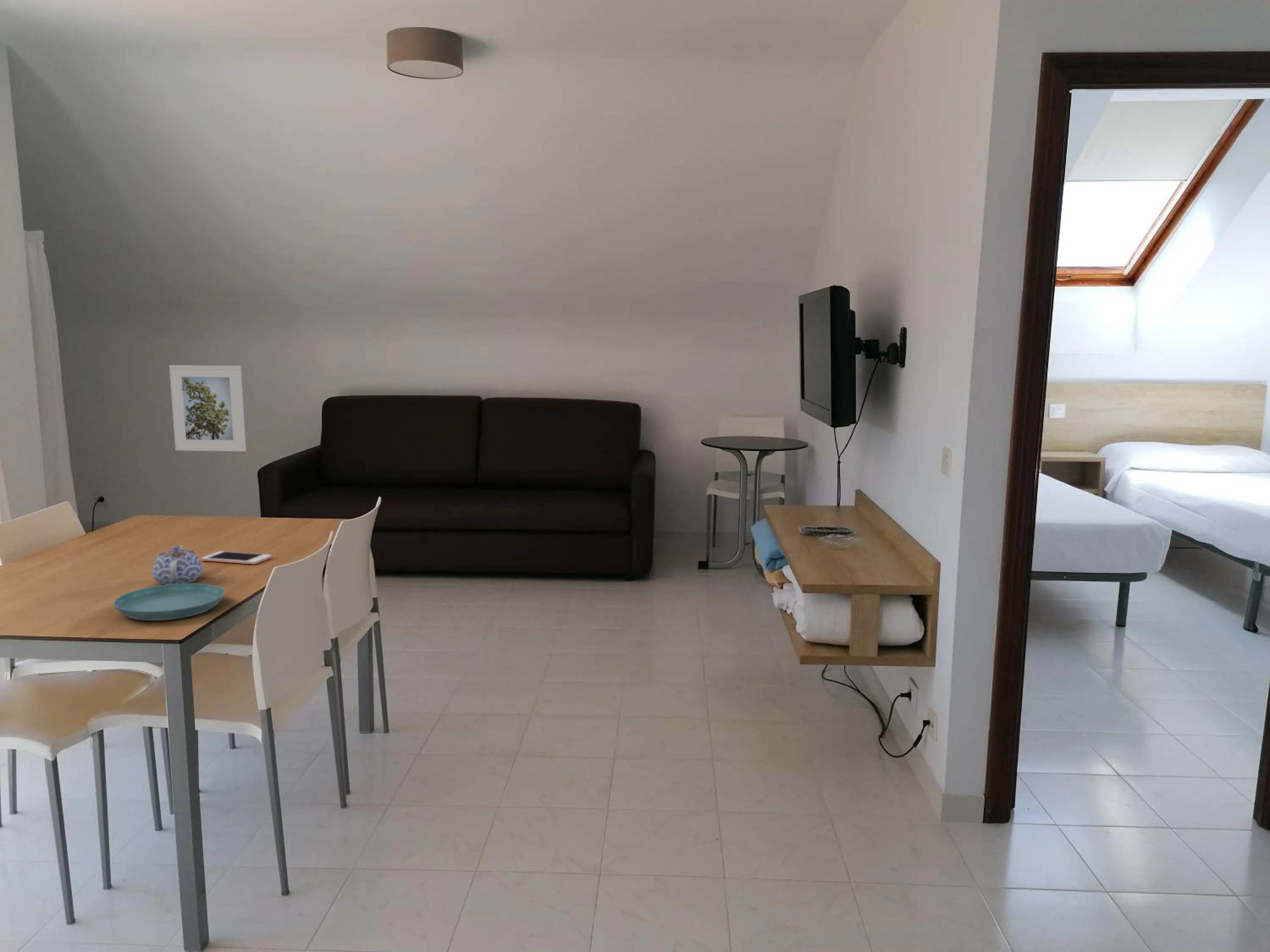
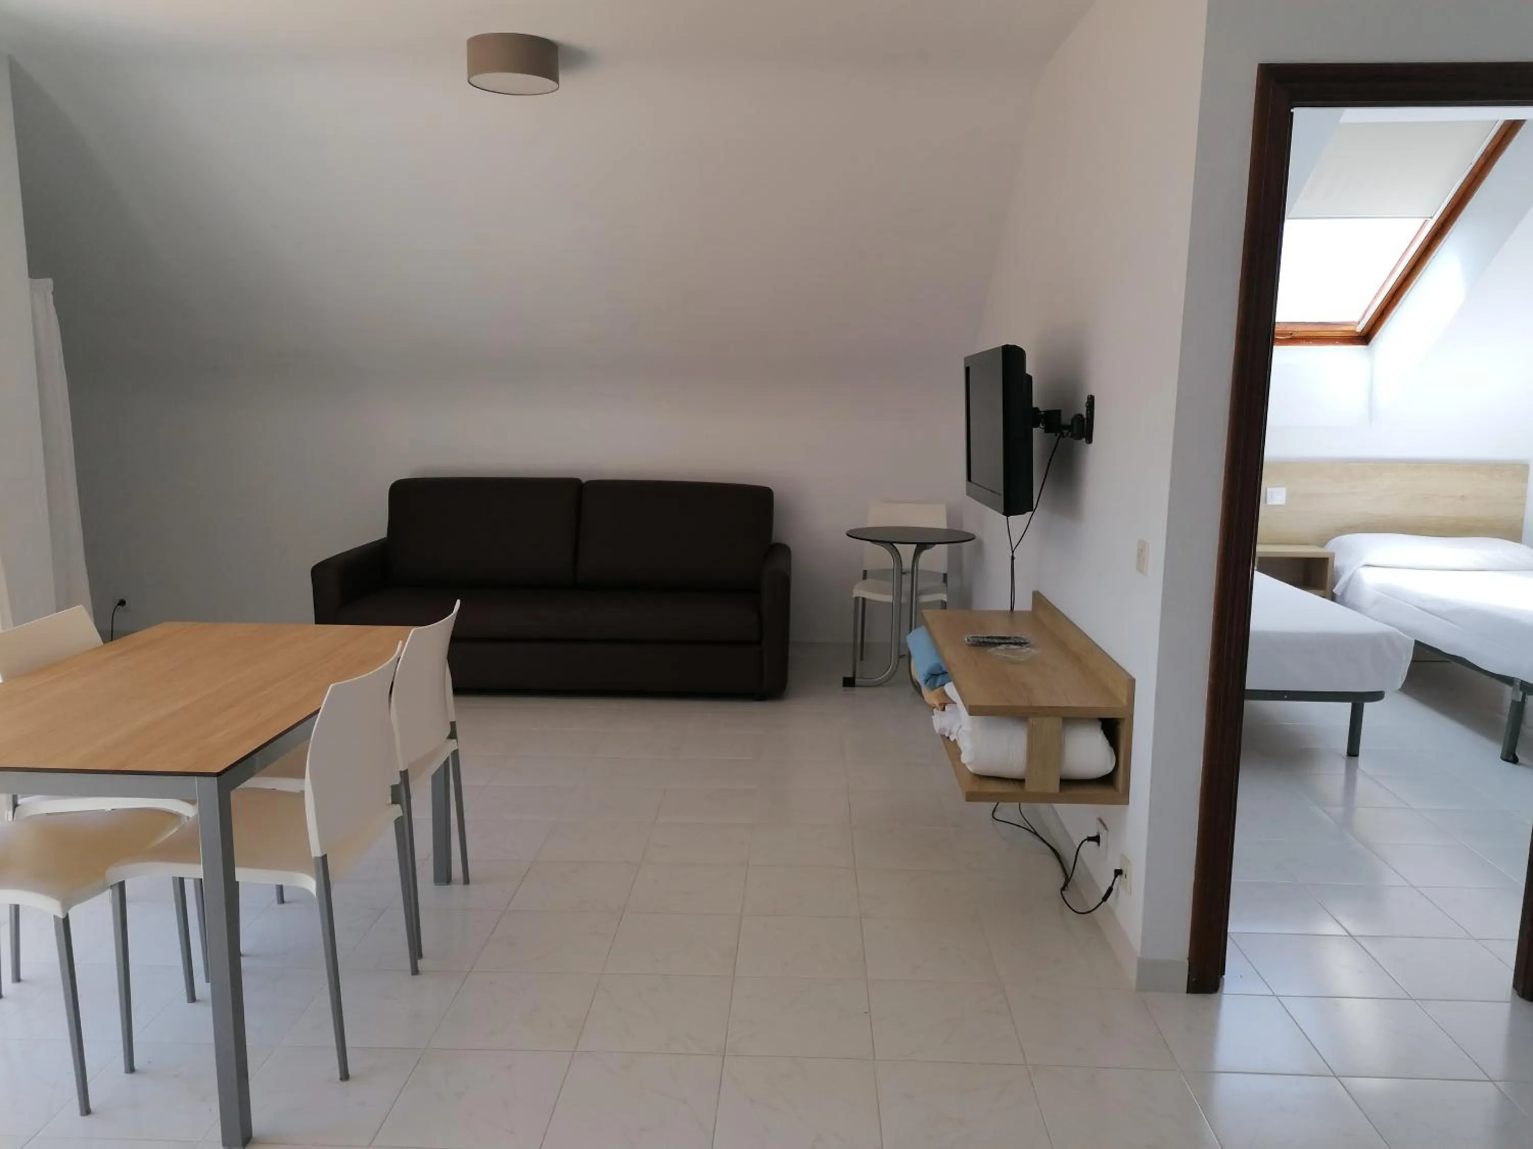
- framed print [169,365,246,452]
- saucer [113,583,225,621]
- cell phone [201,551,272,565]
- teapot [152,545,204,585]
